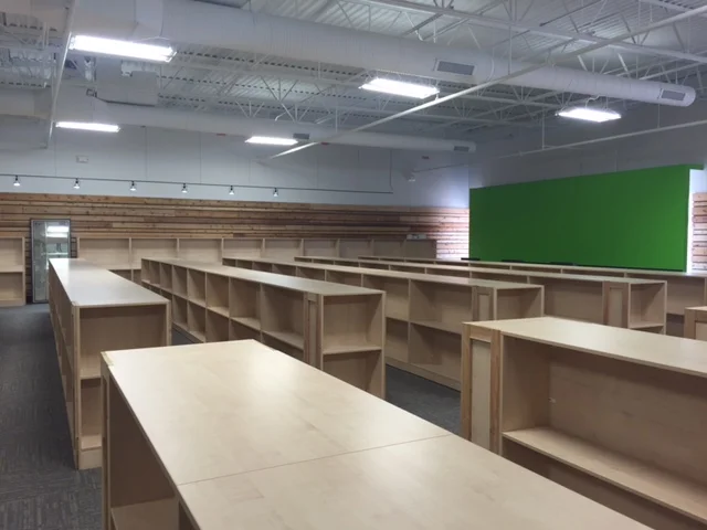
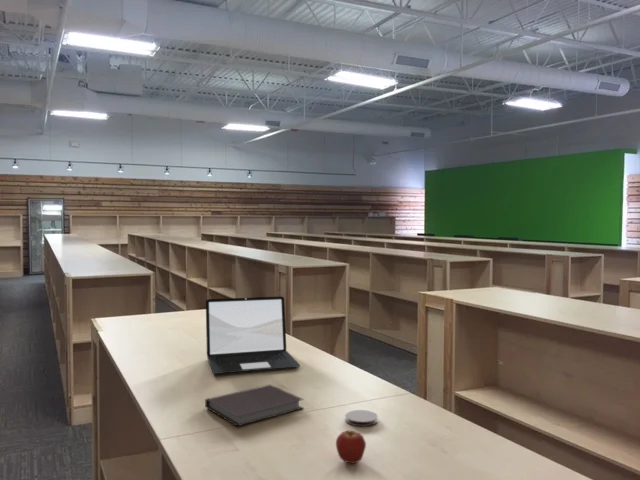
+ apple [335,430,367,464]
+ coaster [344,409,379,427]
+ notebook [204,384,305,427]
+ laptop [205,295,301,375]
